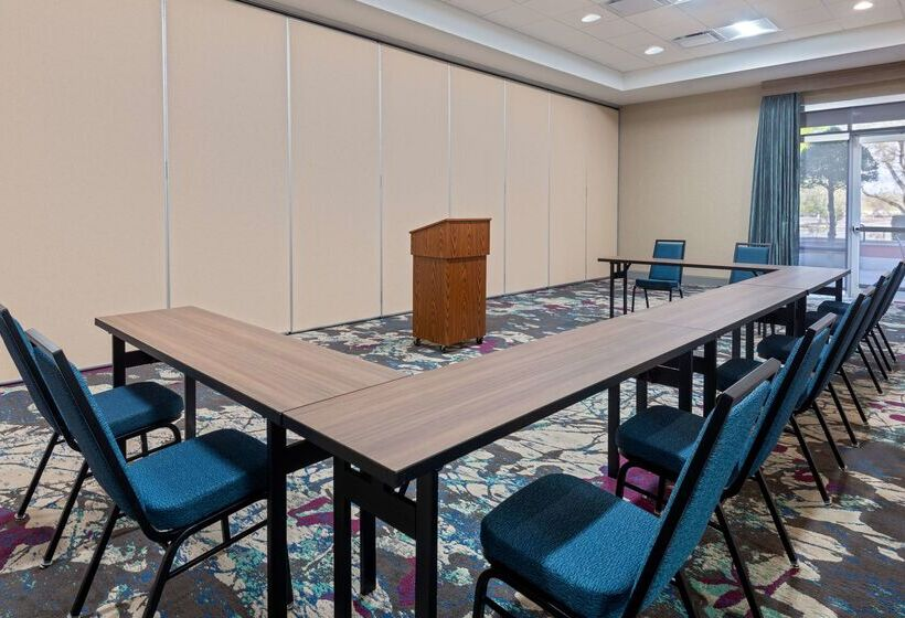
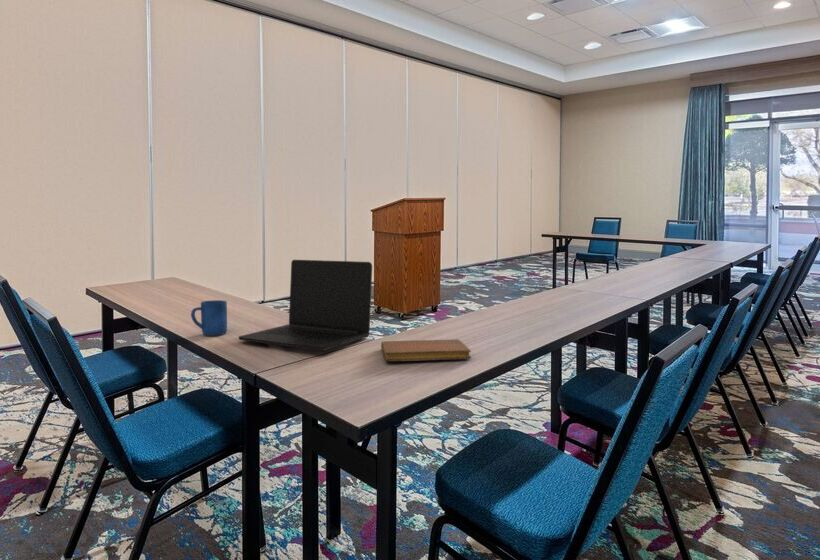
+ mug [190,299,228,337]
+ notebook [380,338,472,362]
+ laptop [238,259,373,352]
